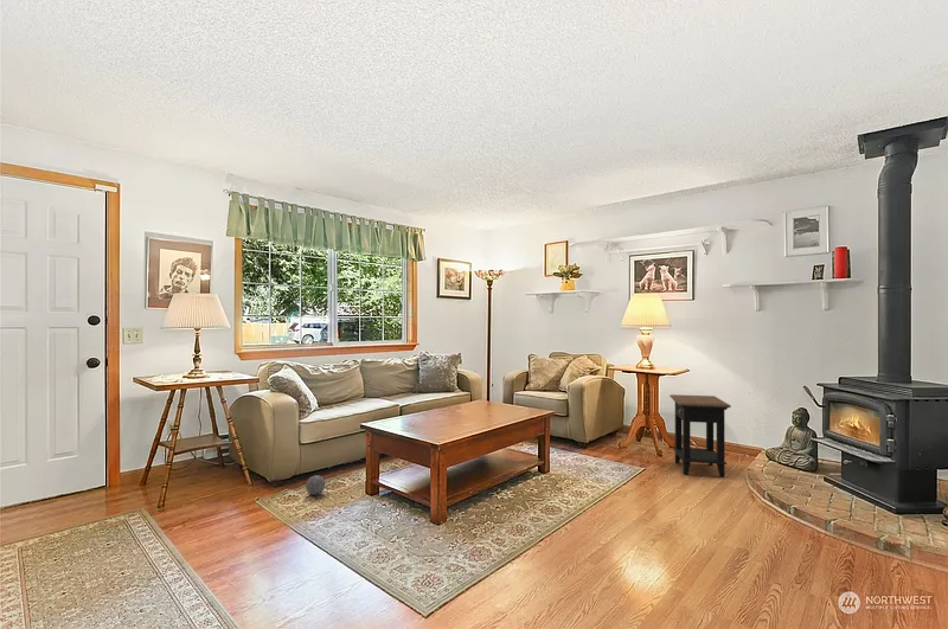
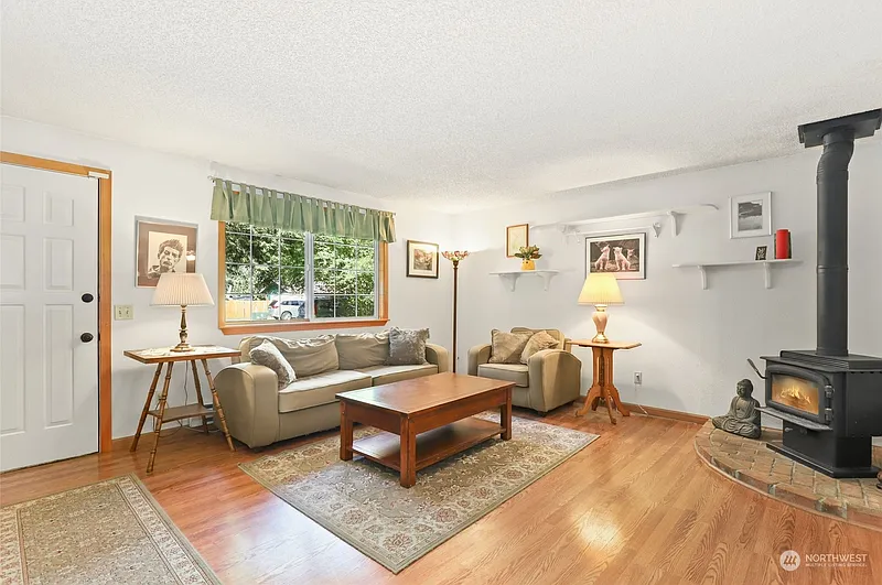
- ball [305,474,326,496]
- side table [668,393,732,479]
